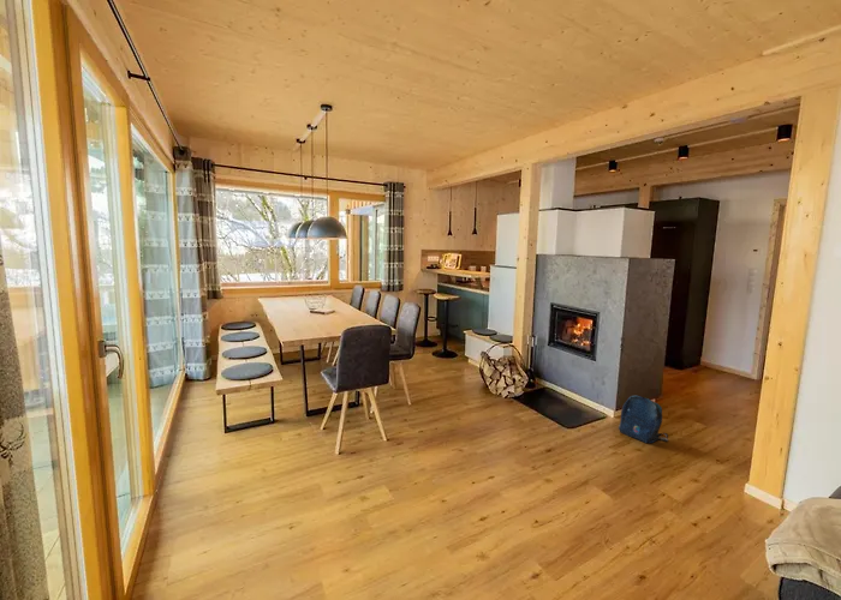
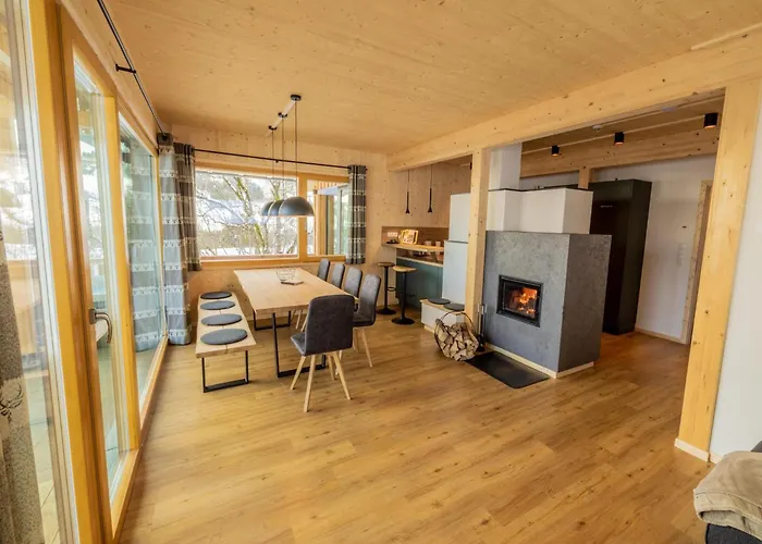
- backpack [618,395,669,444]
